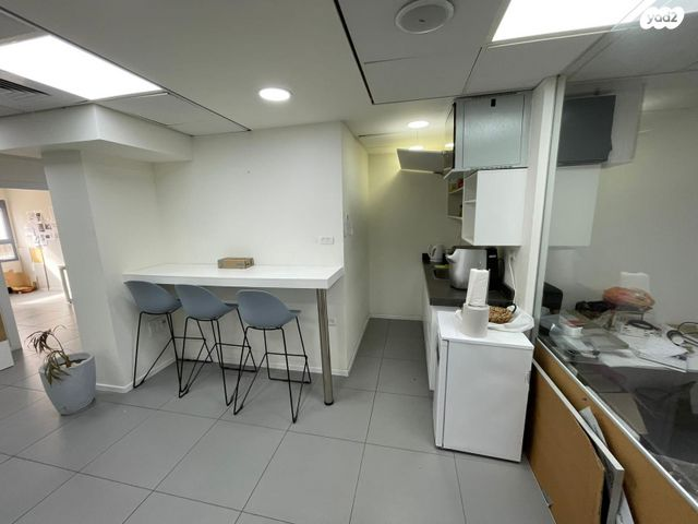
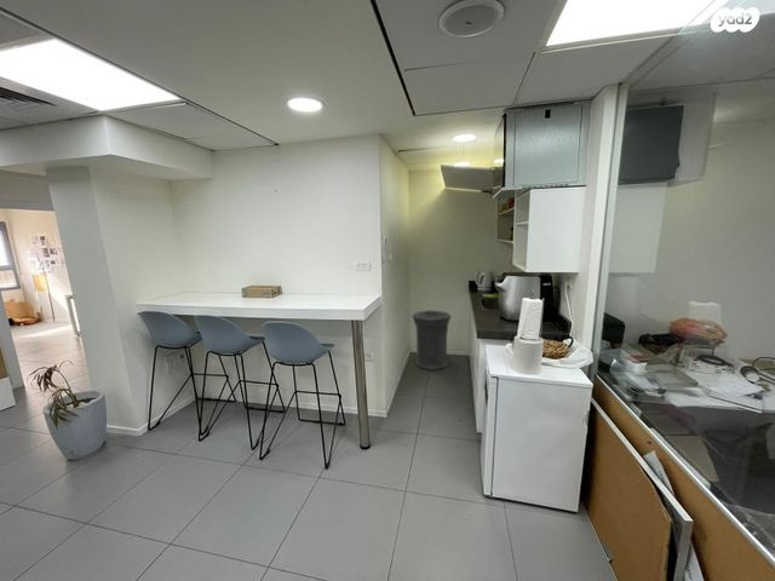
+ trash can [412,309,452,372]
